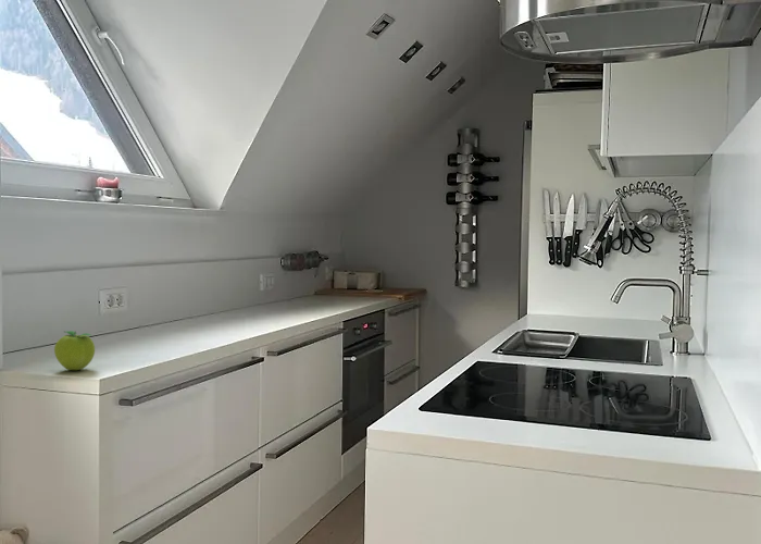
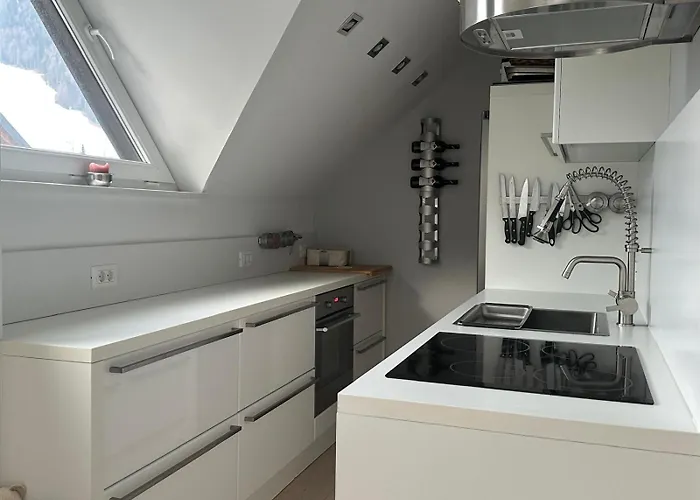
- fruit [53,330,96,371]
